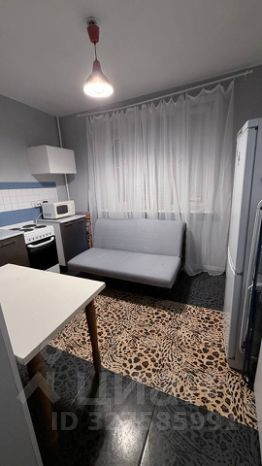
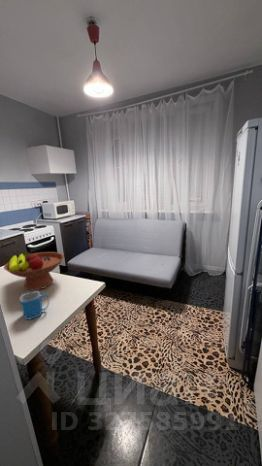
+ mug [19,290,50,321]
+ fruit bowl [3,251,65,291]
